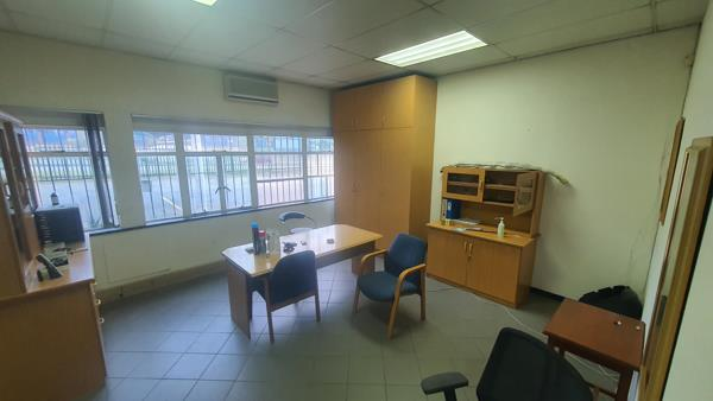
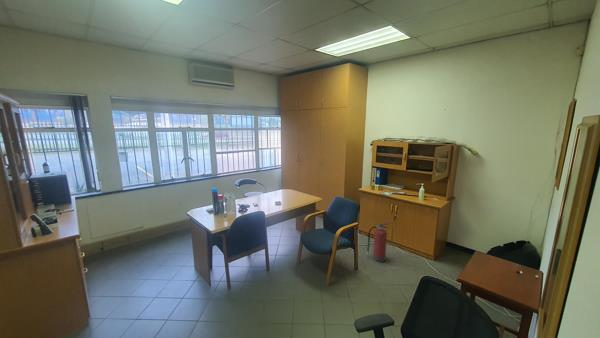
+ fire extinguisher [365,222,390,263]
